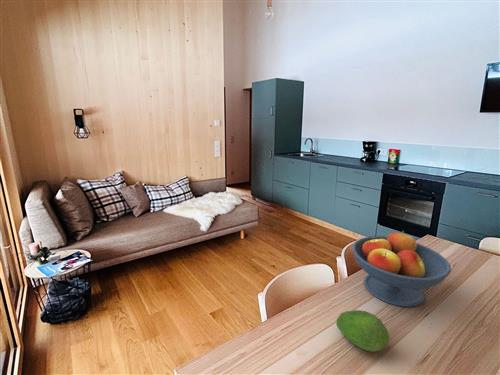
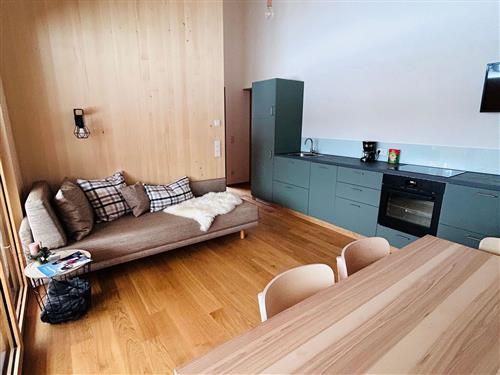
- fruit bowl [351,230,452,308]
- fruit [335,309,390,353]
